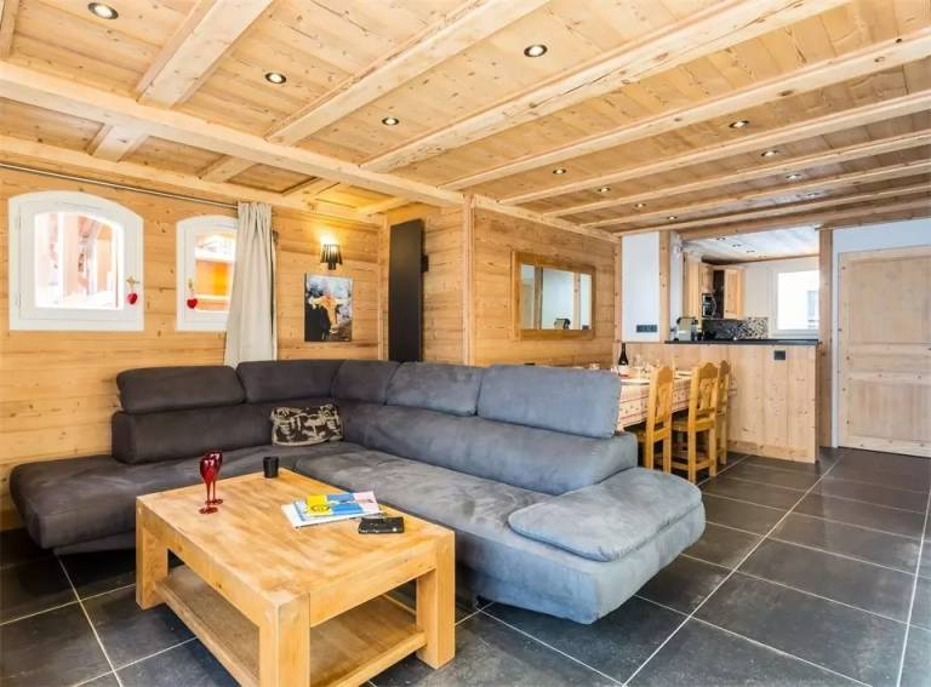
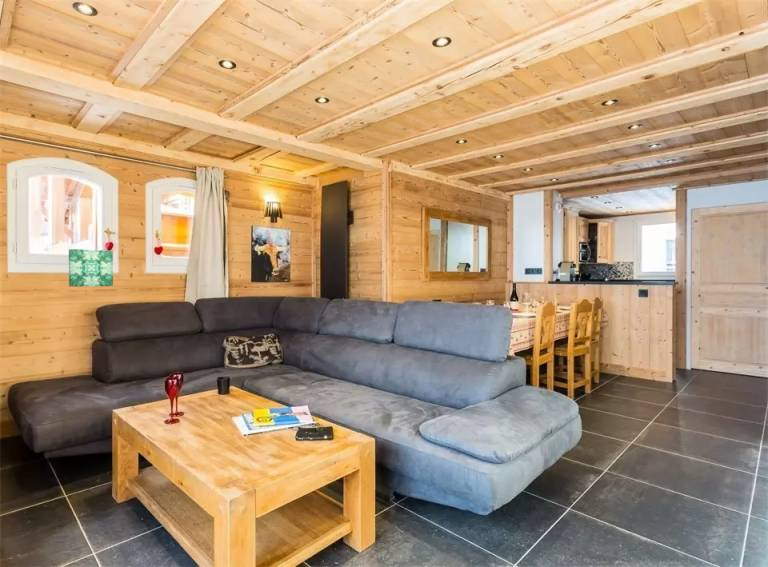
+ wall art [68,248,114,287]
